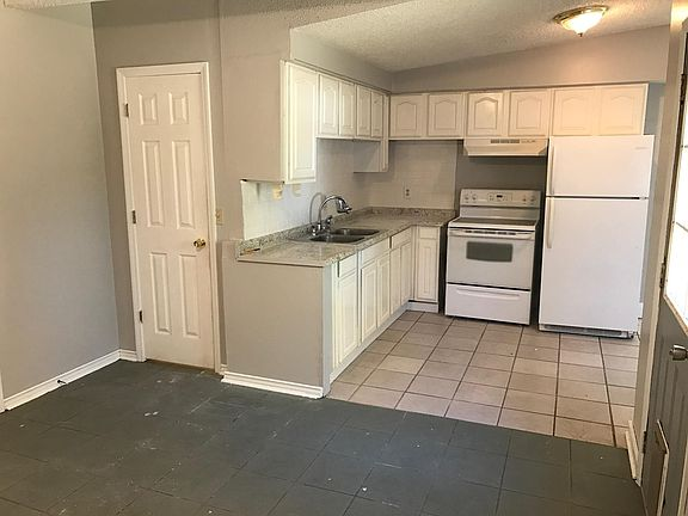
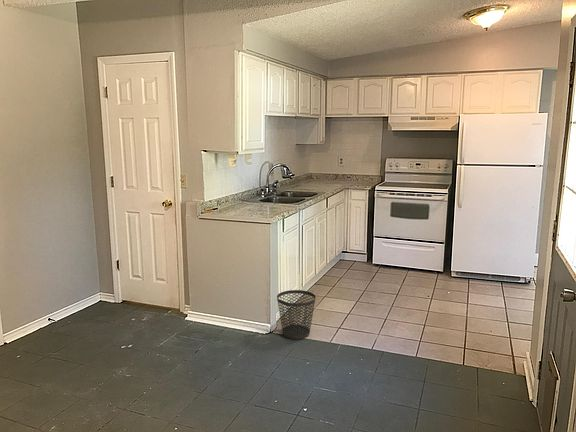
+ wastebasket [276,289,317,340]
